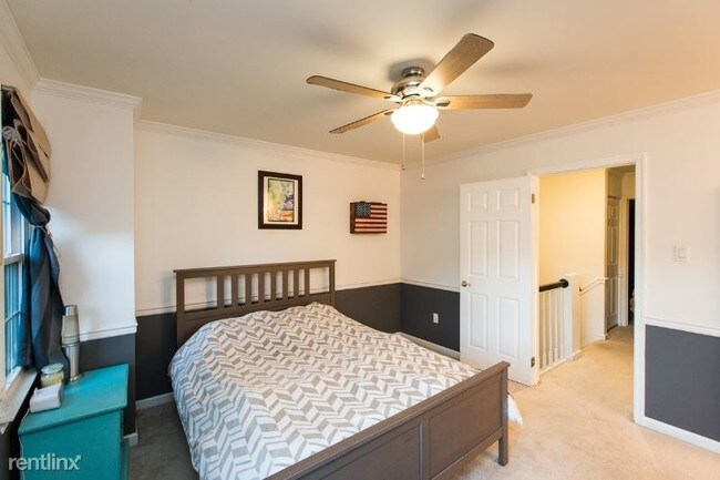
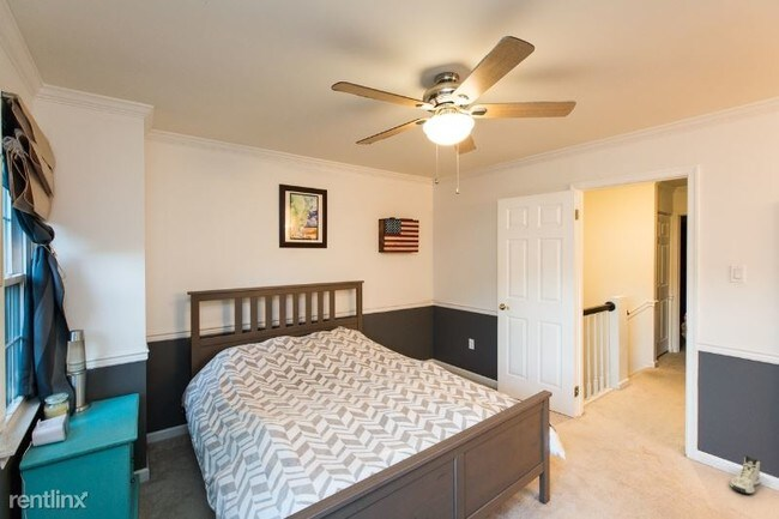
+ sneaker [729,454,762,495]
